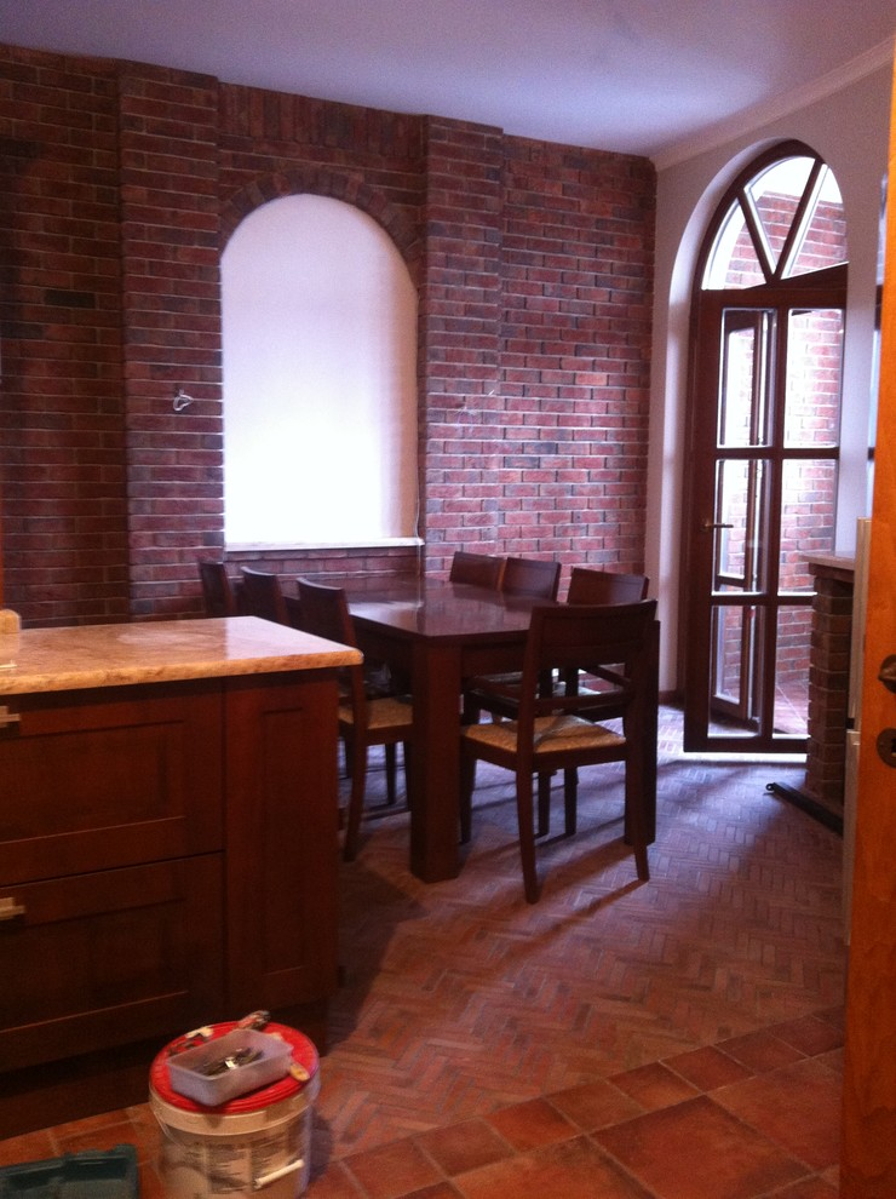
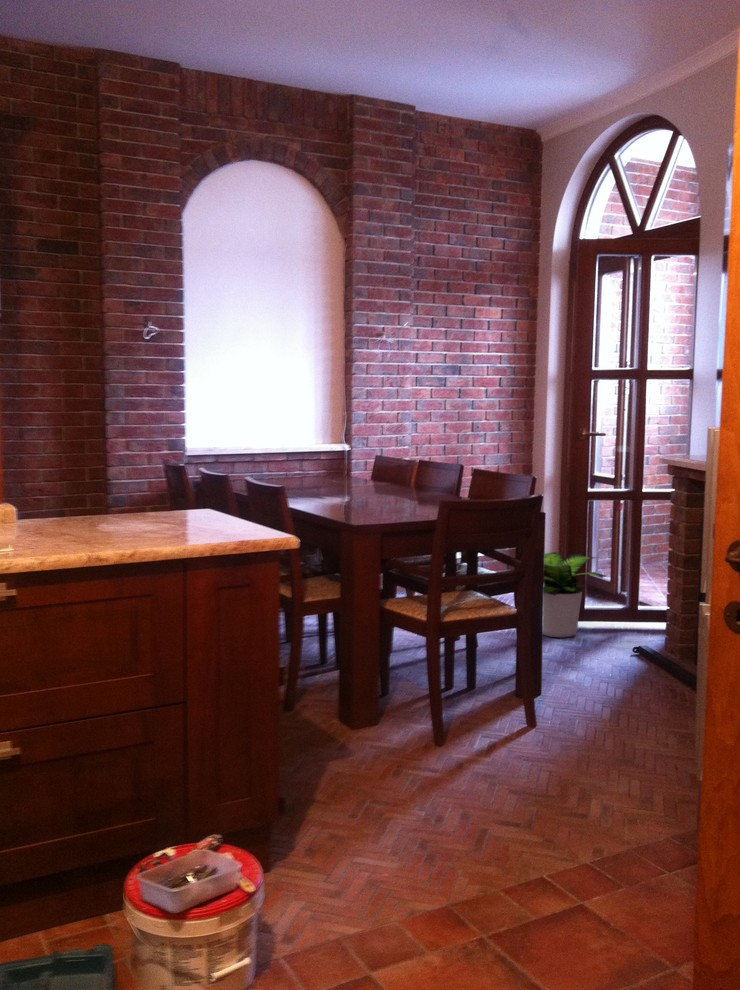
+ potted plant [542,551,609,638]
